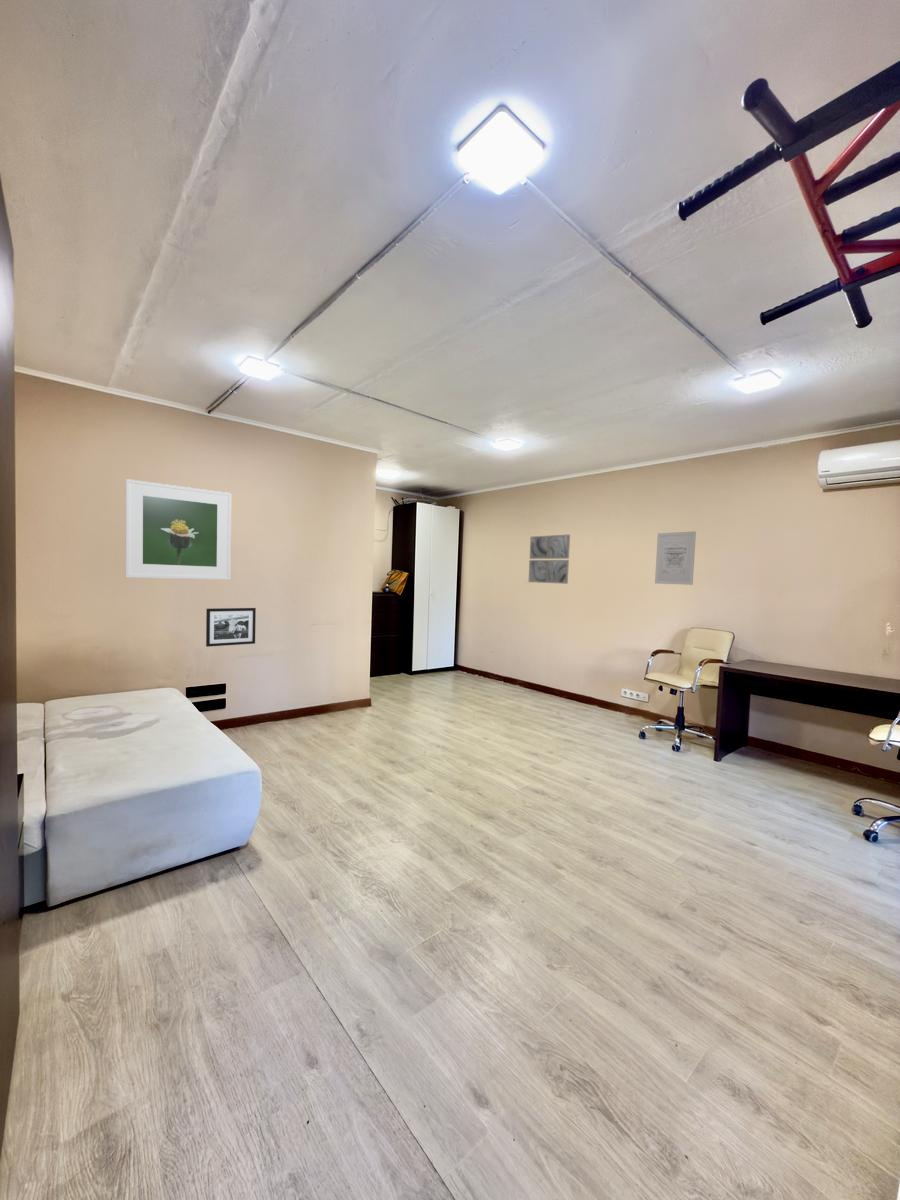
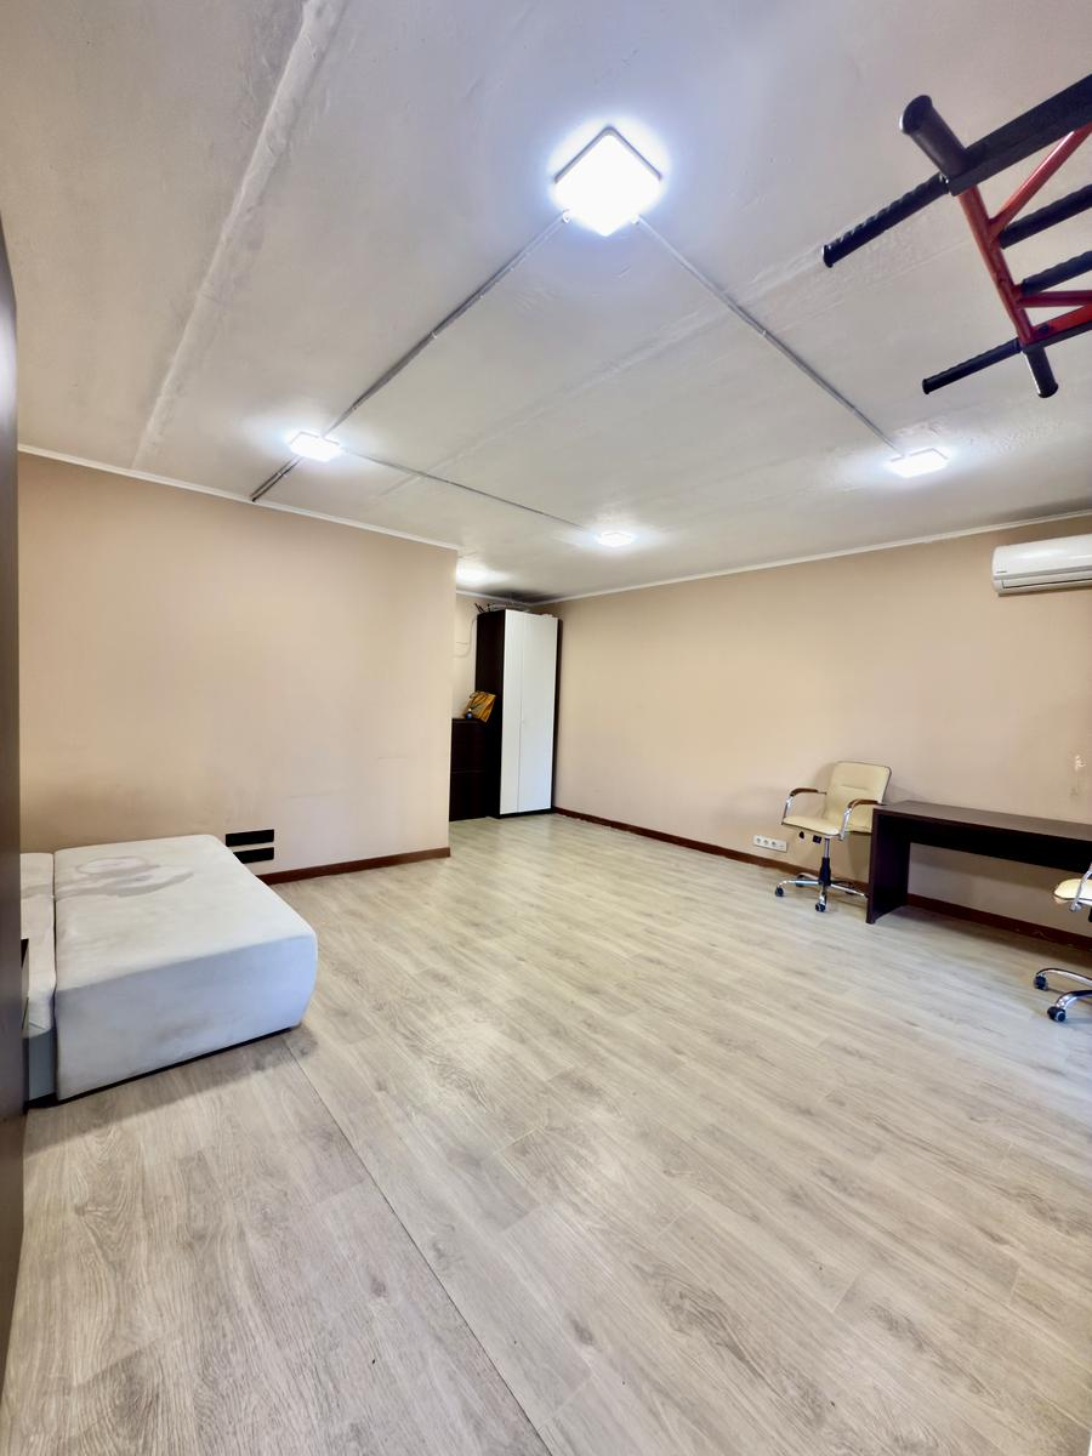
- wall art [528,534,571,585]
- wall art [654,530,697,586]
- picture frame [205,607,257,648]
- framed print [125,478,232,581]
